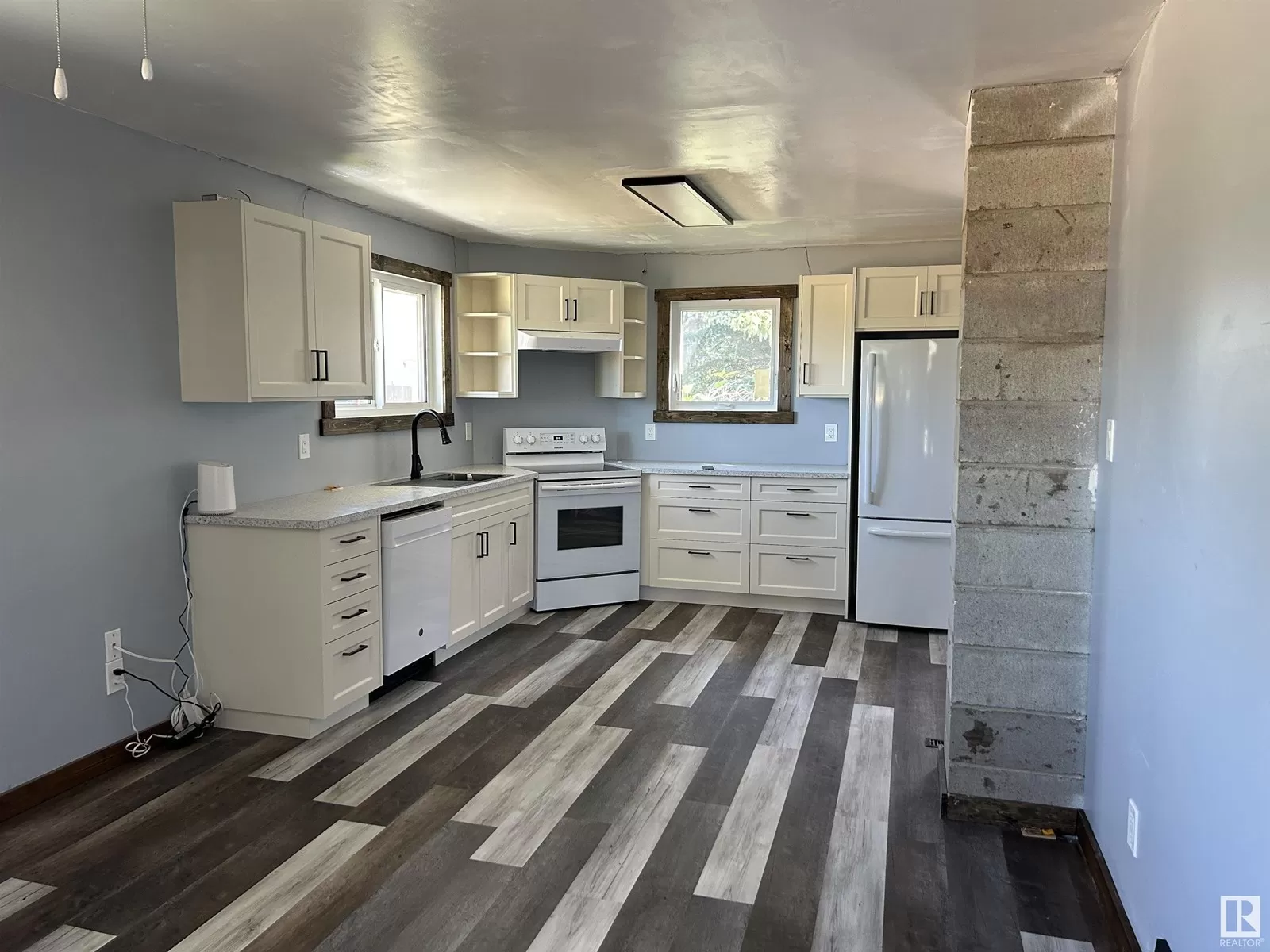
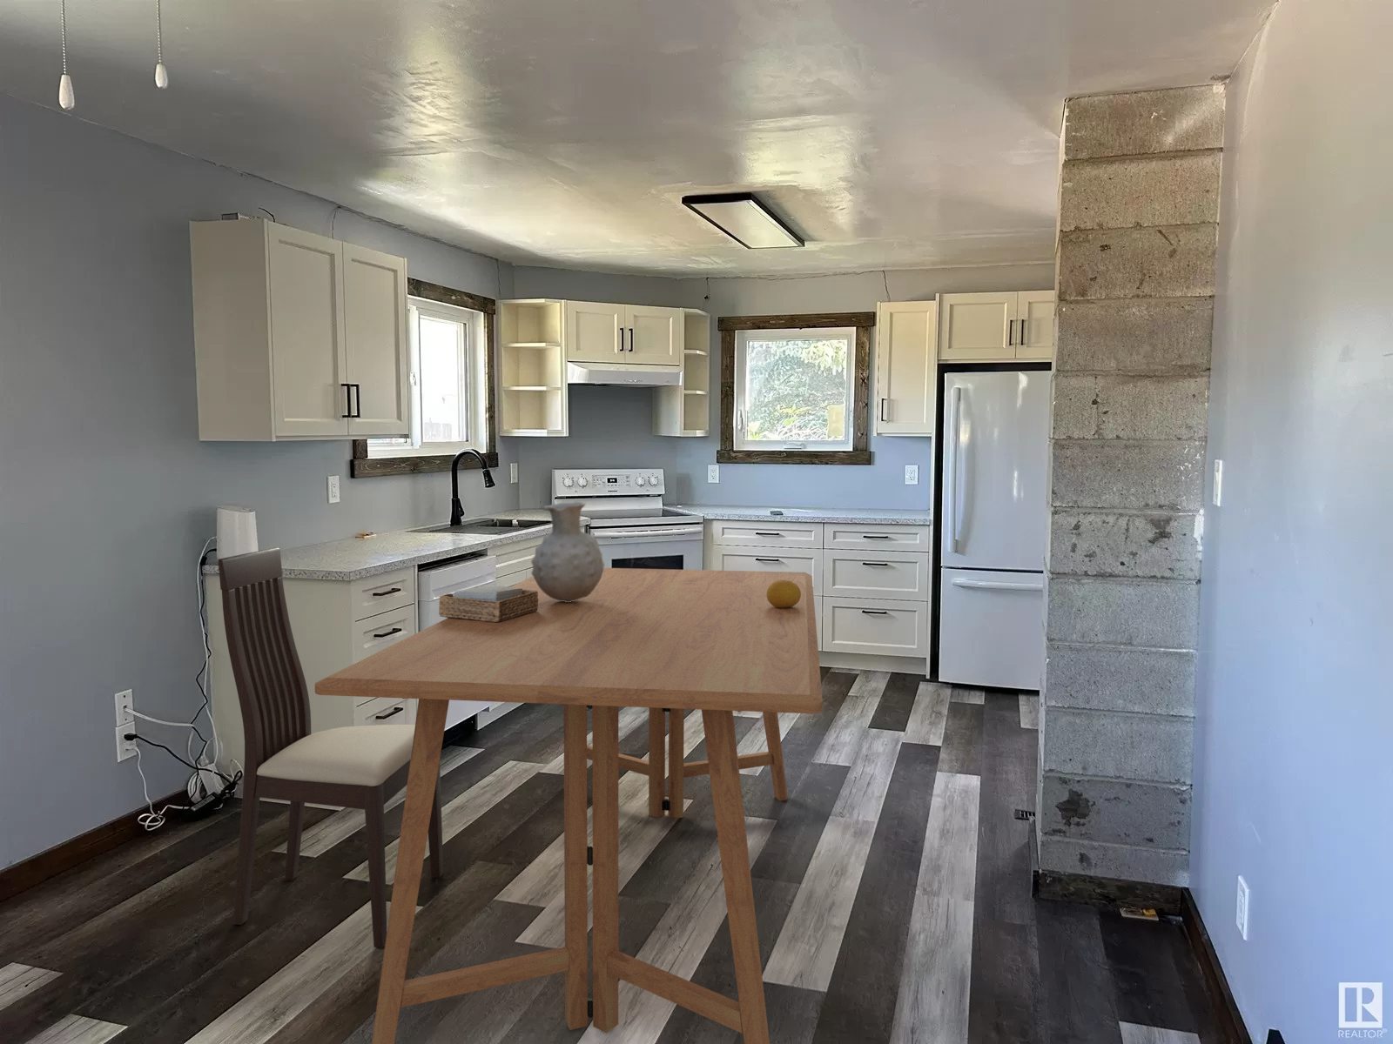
+ dining table [315,567,824,1044]
+ napkin holder [438,585,539,623]
+ chair [217,546,444,950]
+ vase [530,501,605,602]
+ fruit [766,580,801,609]
